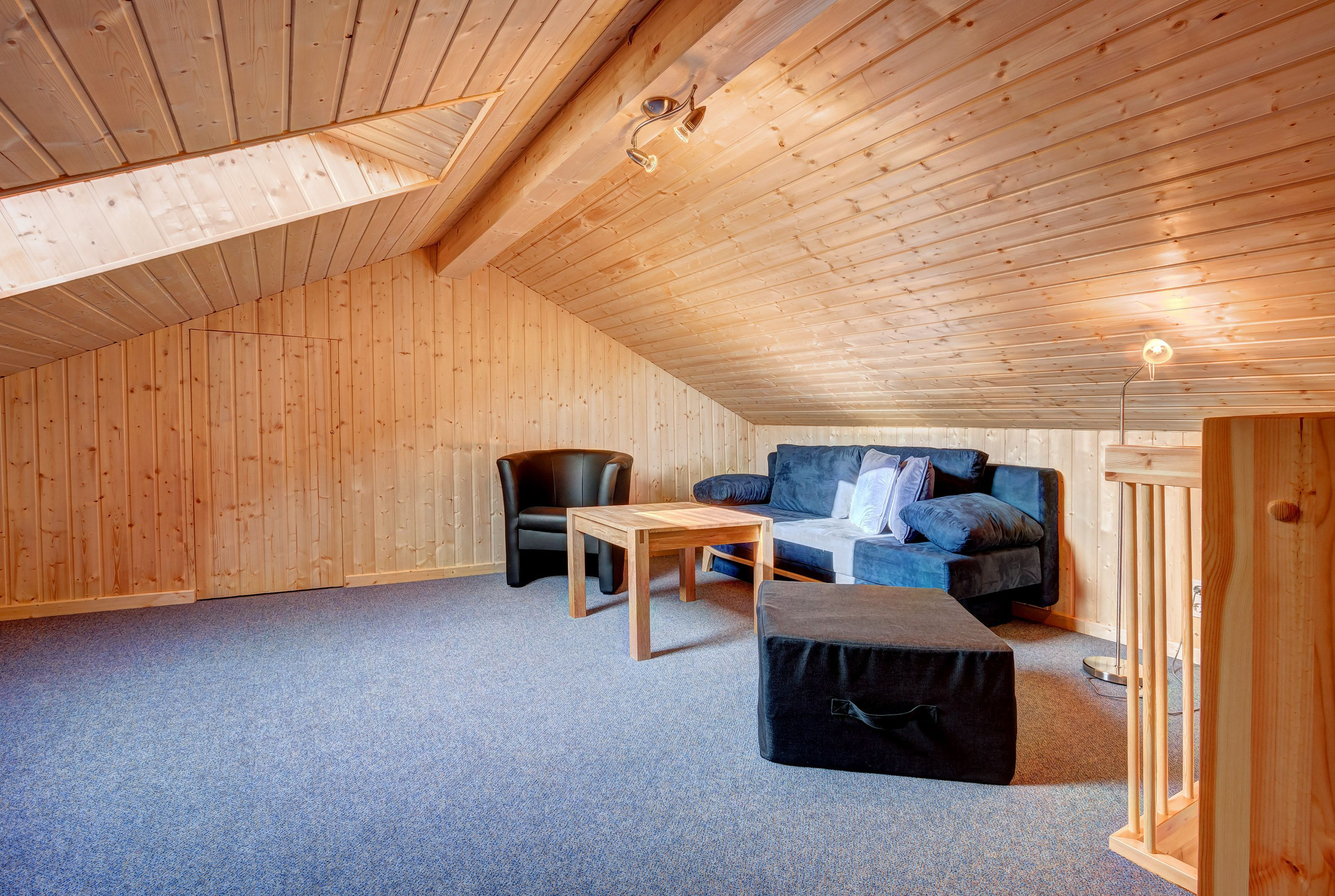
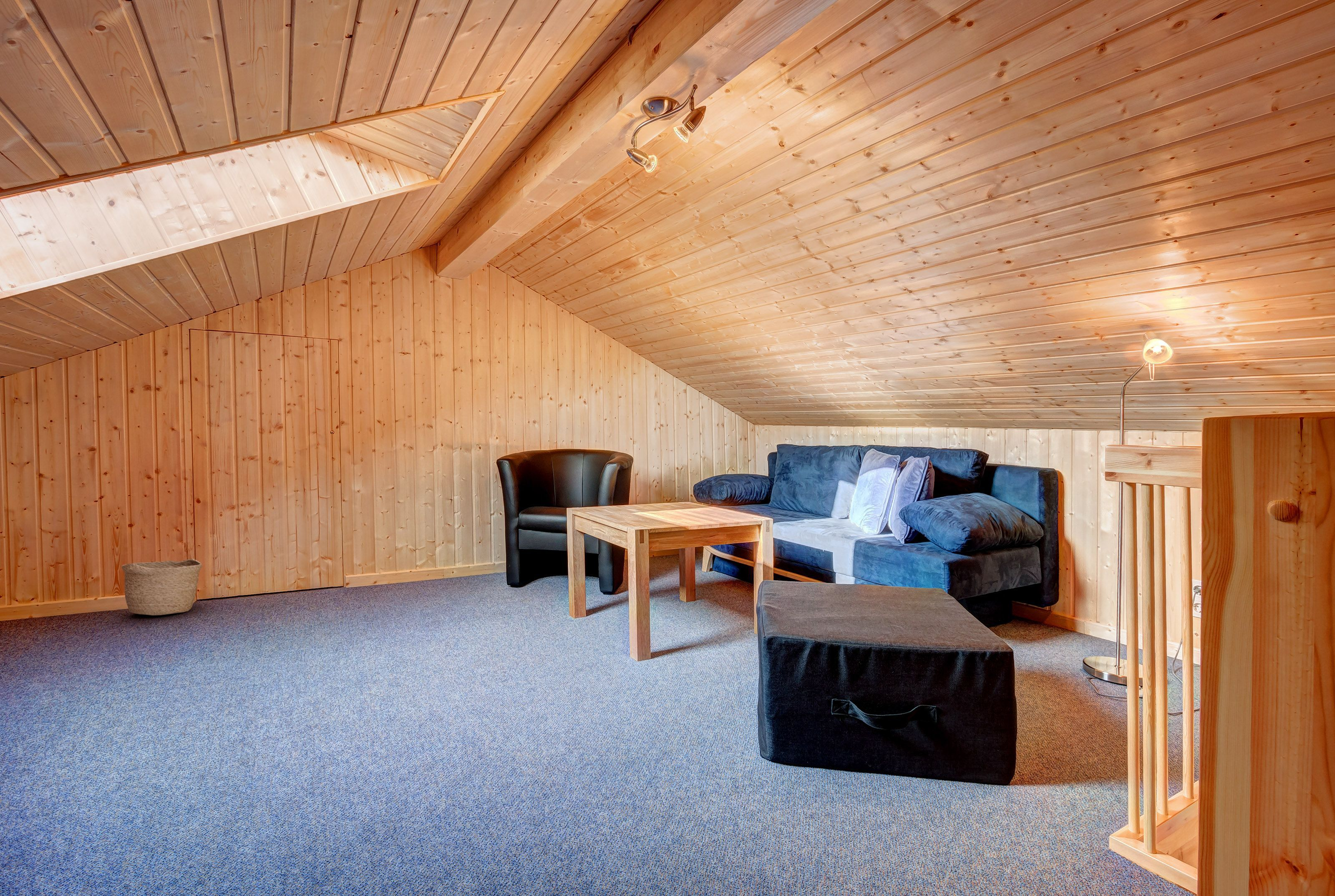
+ basket [121,558,202,616]
